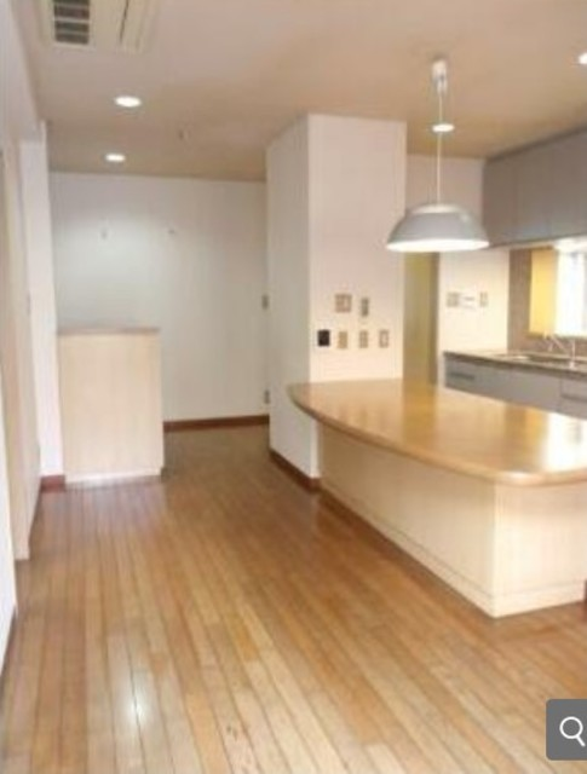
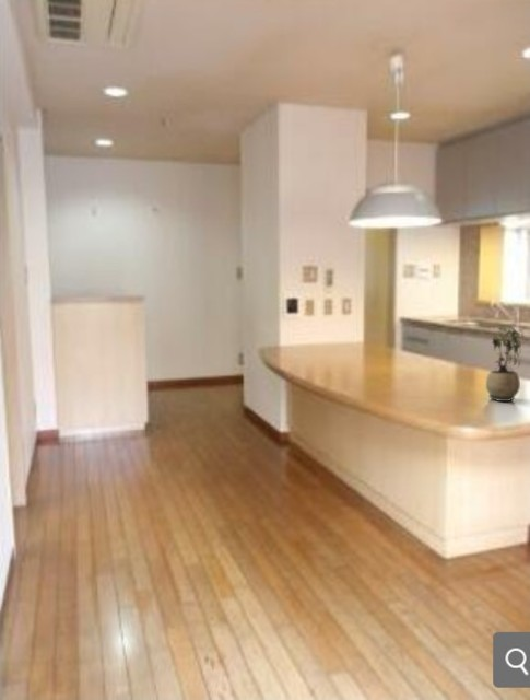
+ potted plant [485,322,525,402]
